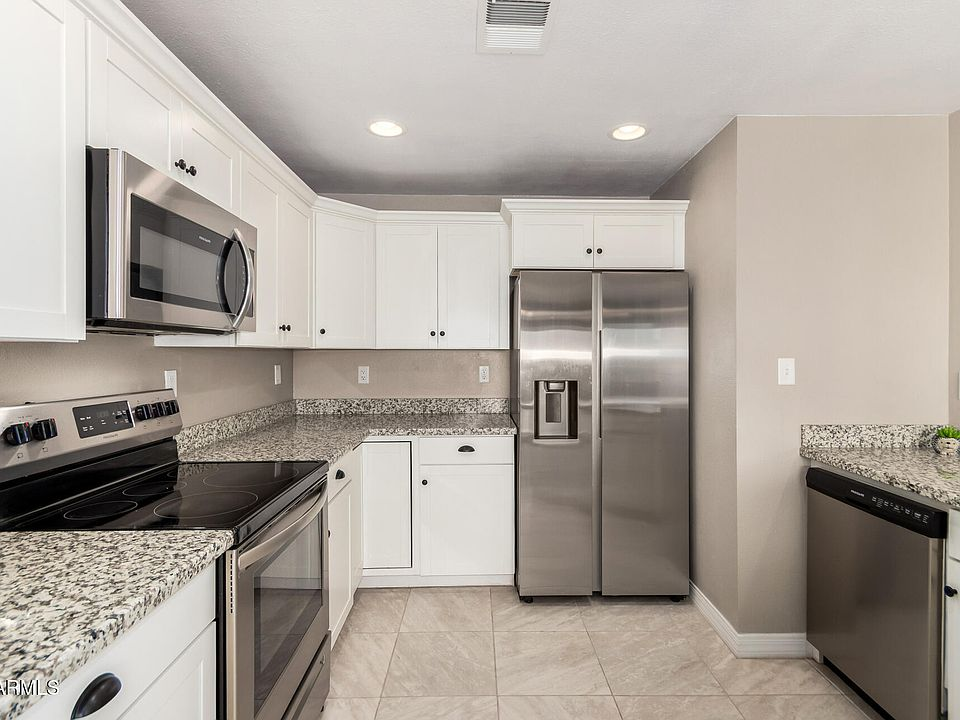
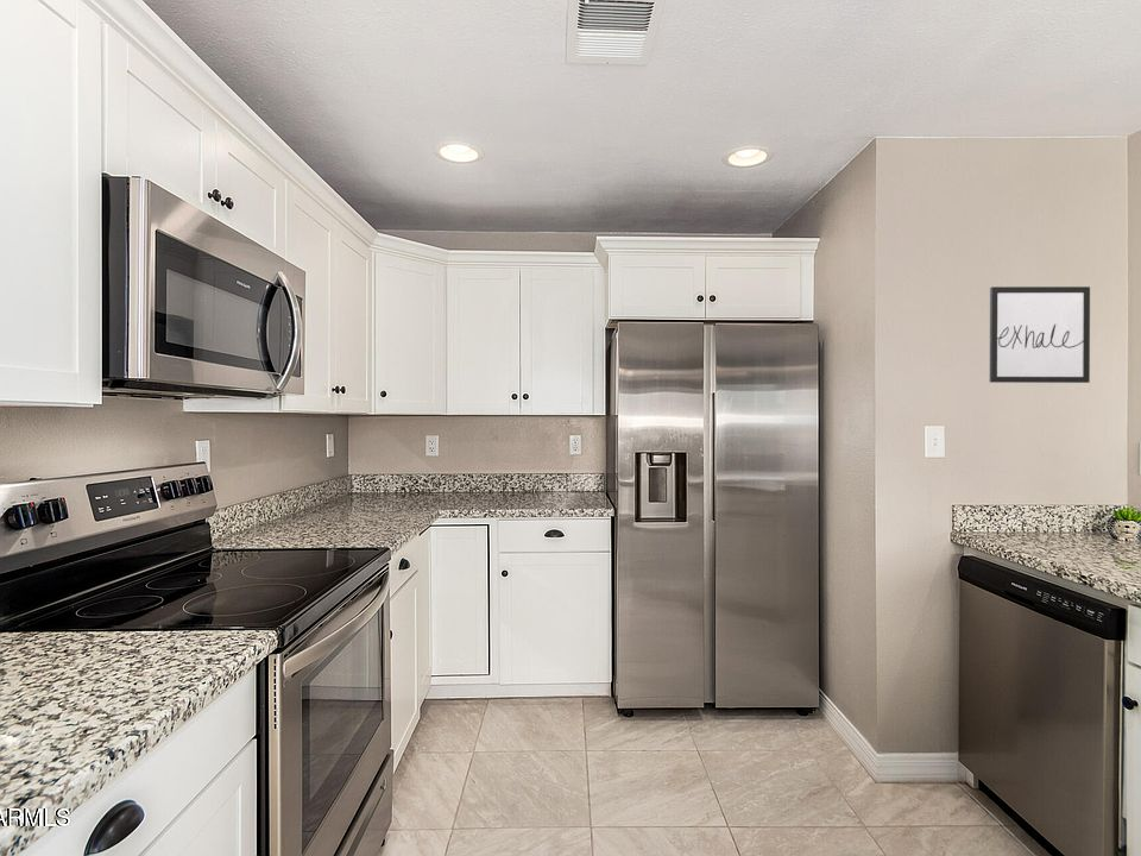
+ wall art [989,285,1091,384]
